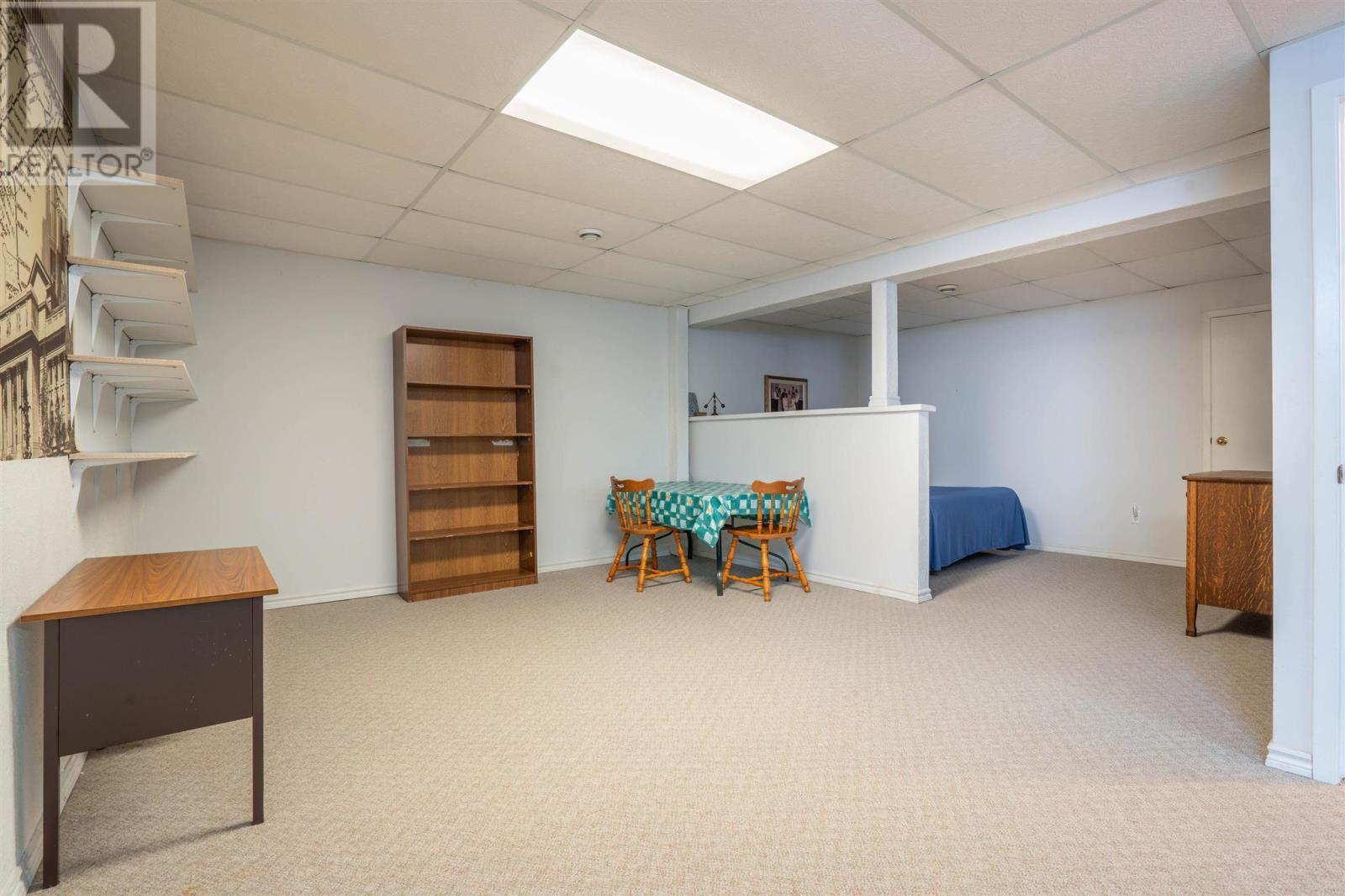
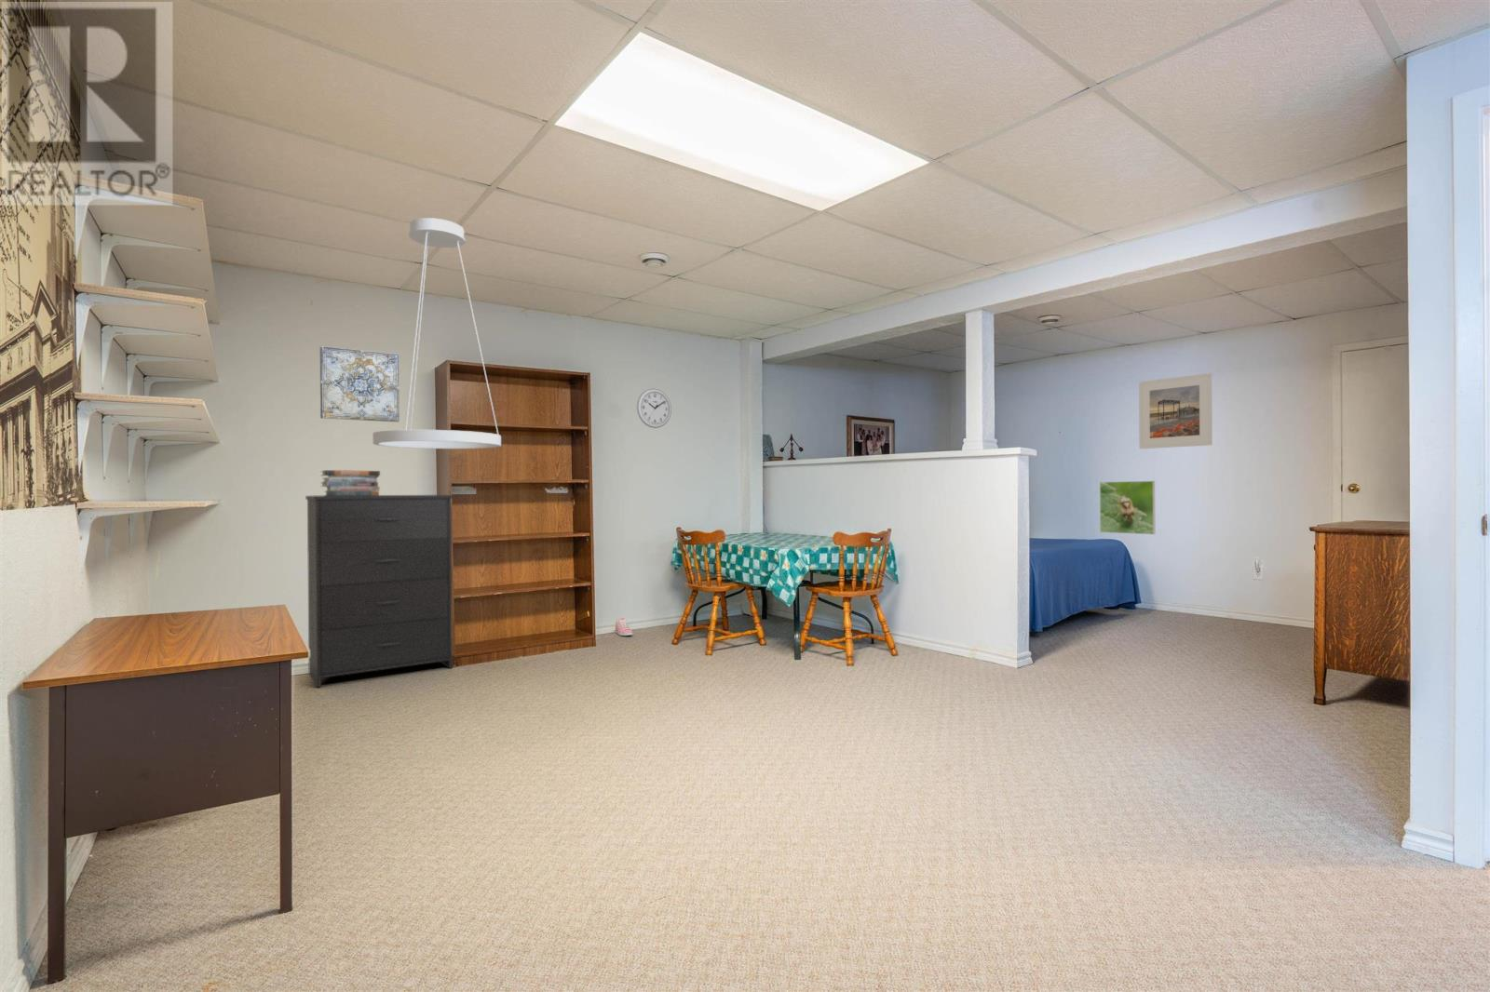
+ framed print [1099,480,1155,535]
+ book stack [319,469,381,495]
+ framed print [1138,372,1213,450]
+ dresser [305,494,453,688]
+ sneaker [615,617,634,637]
+ wall art [319,345,400,423]
+ pendant light [371,217,502,450]
+ wall clock [636,388,672,428]
